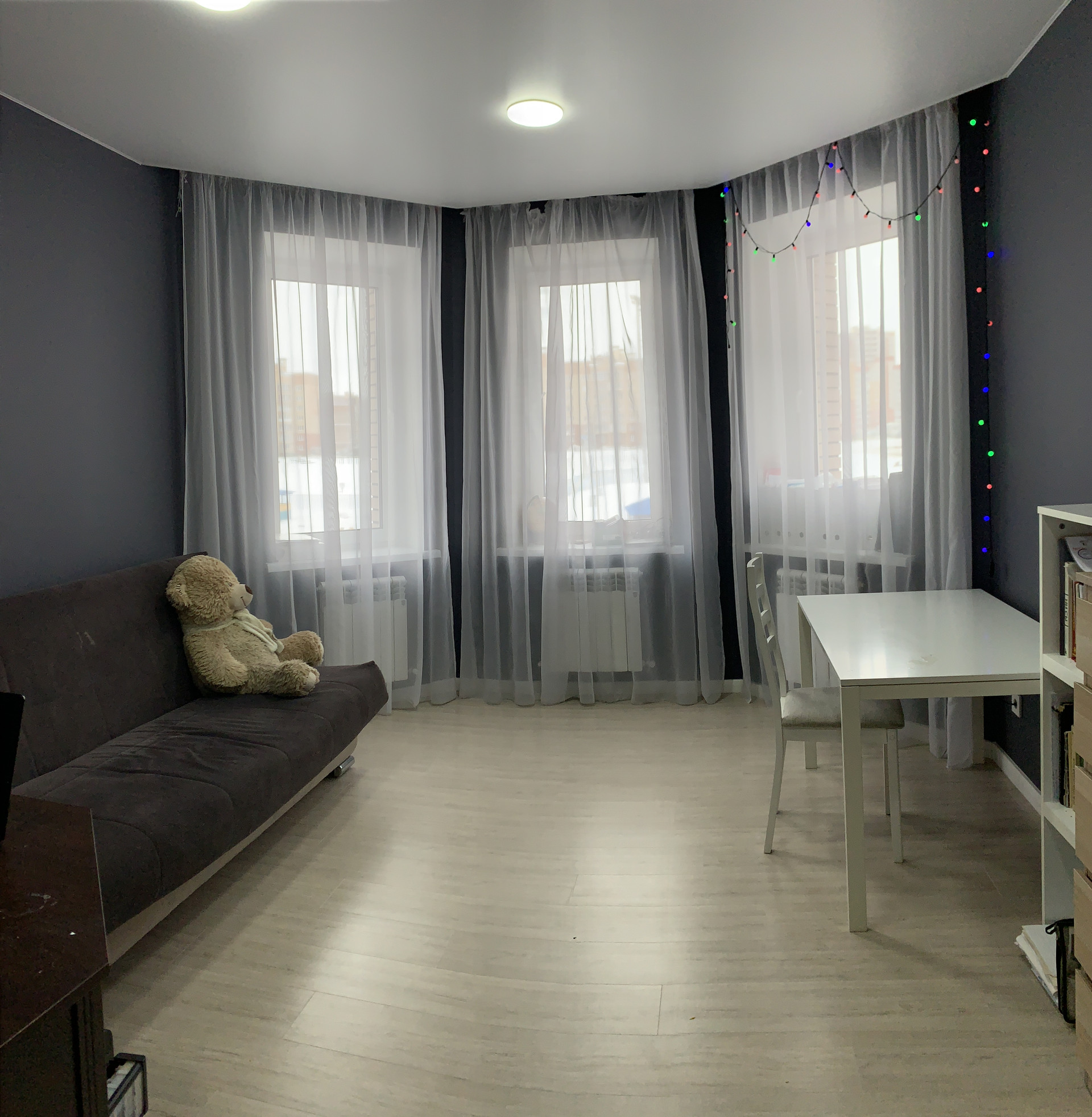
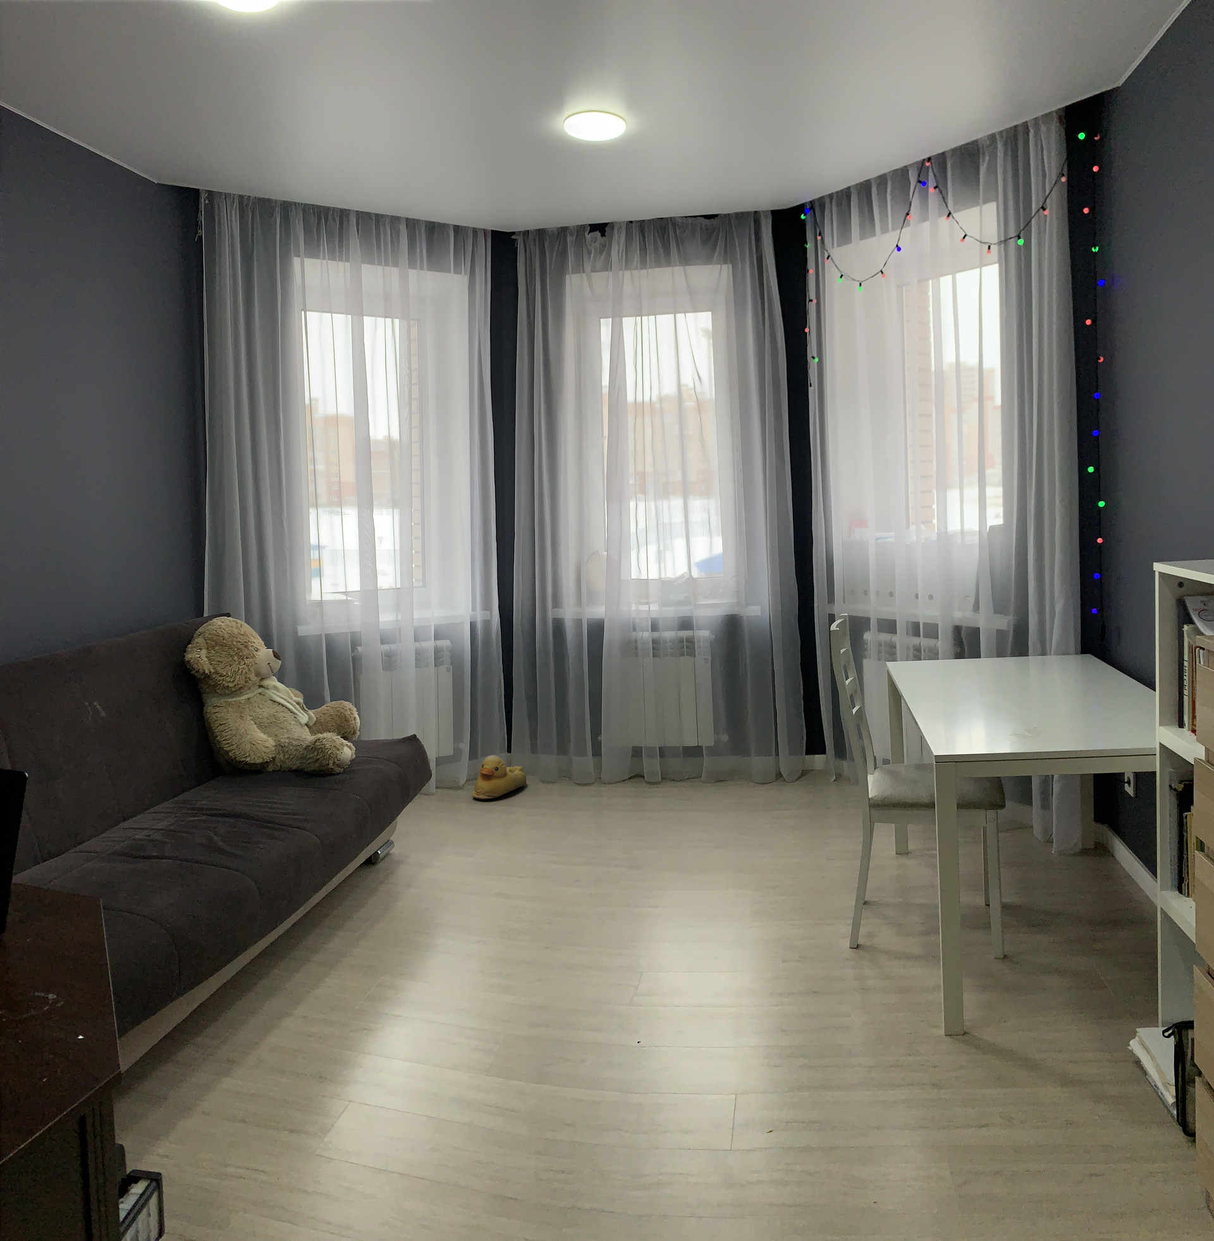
+ rubber duck [471,754,527,800]
